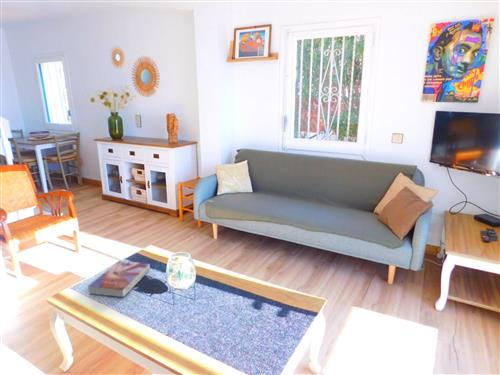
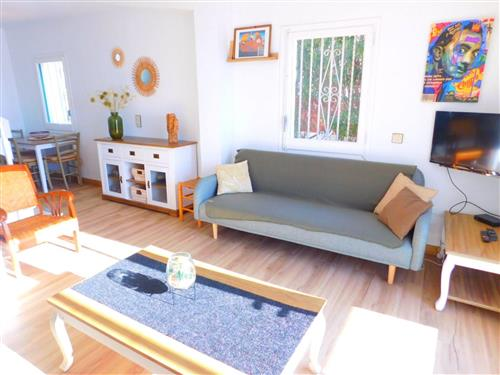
- textbook [87,260,151,298]
